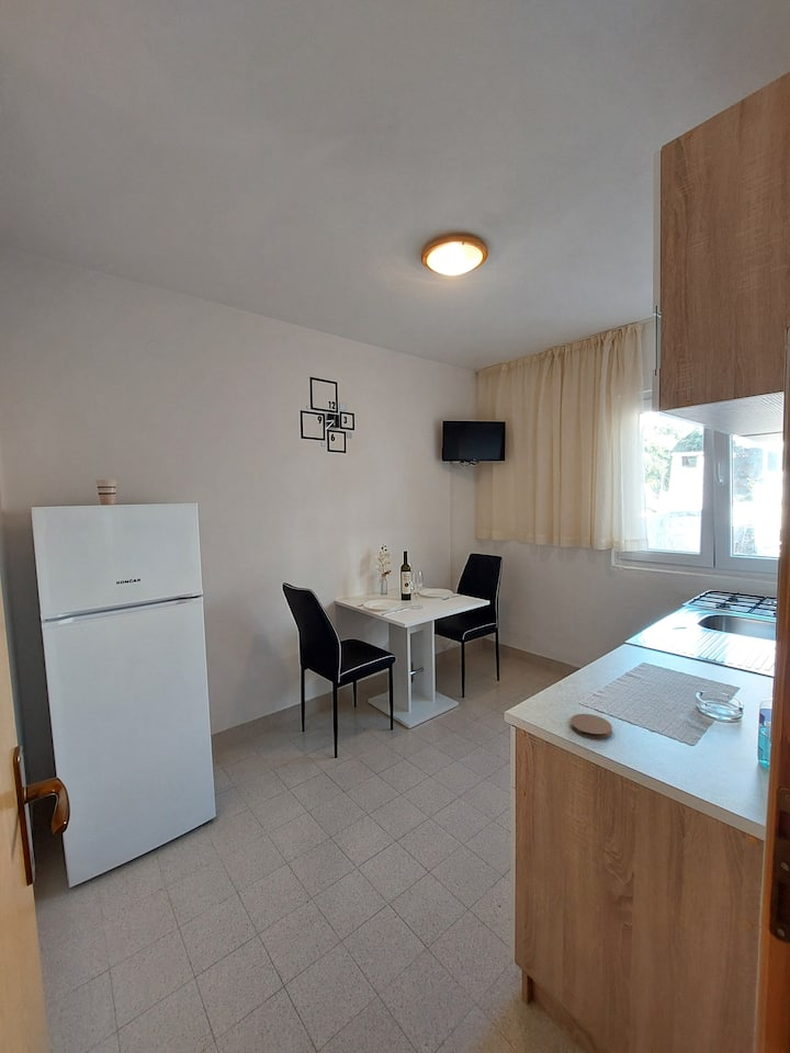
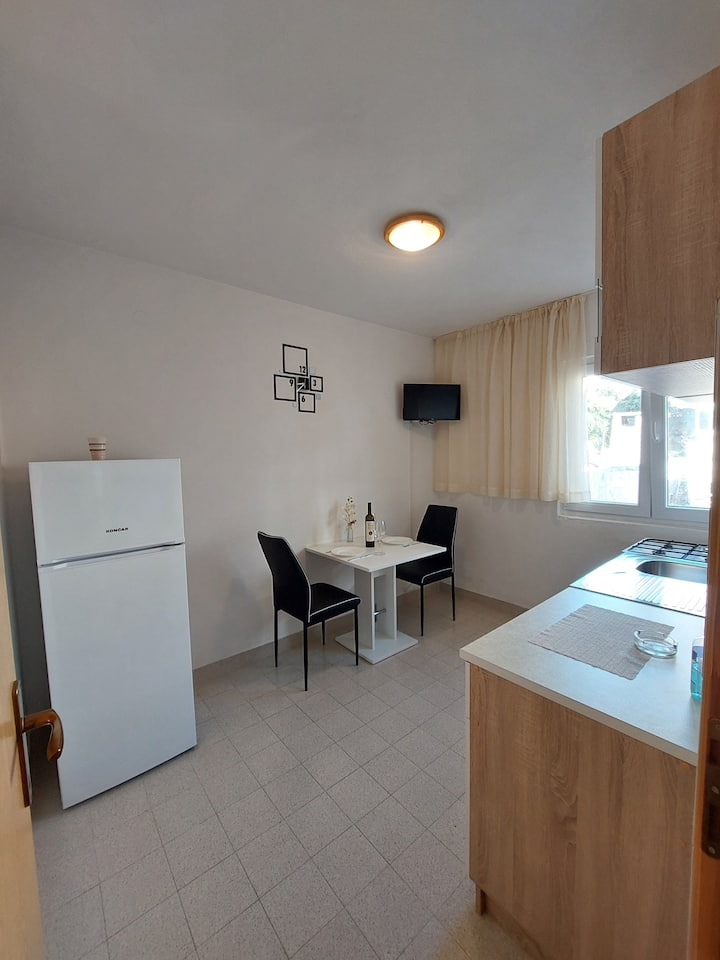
- coaster [569,713,613,740]
